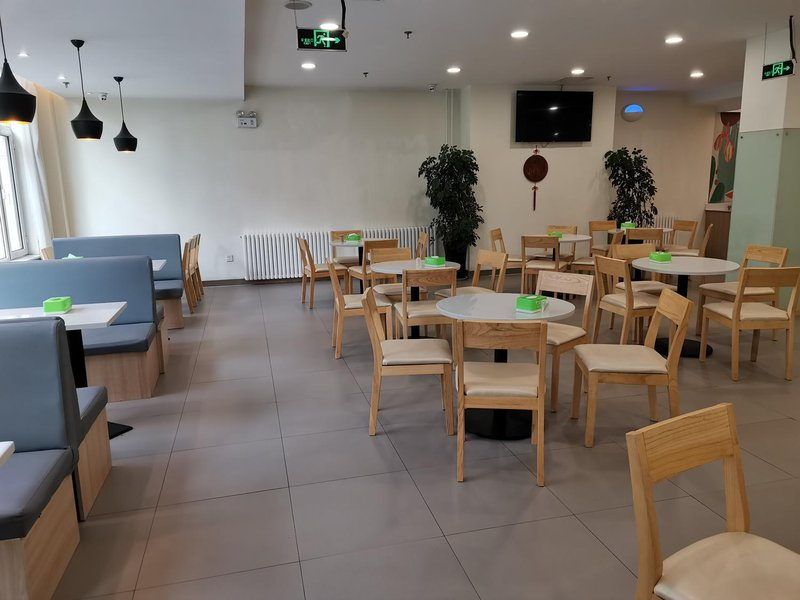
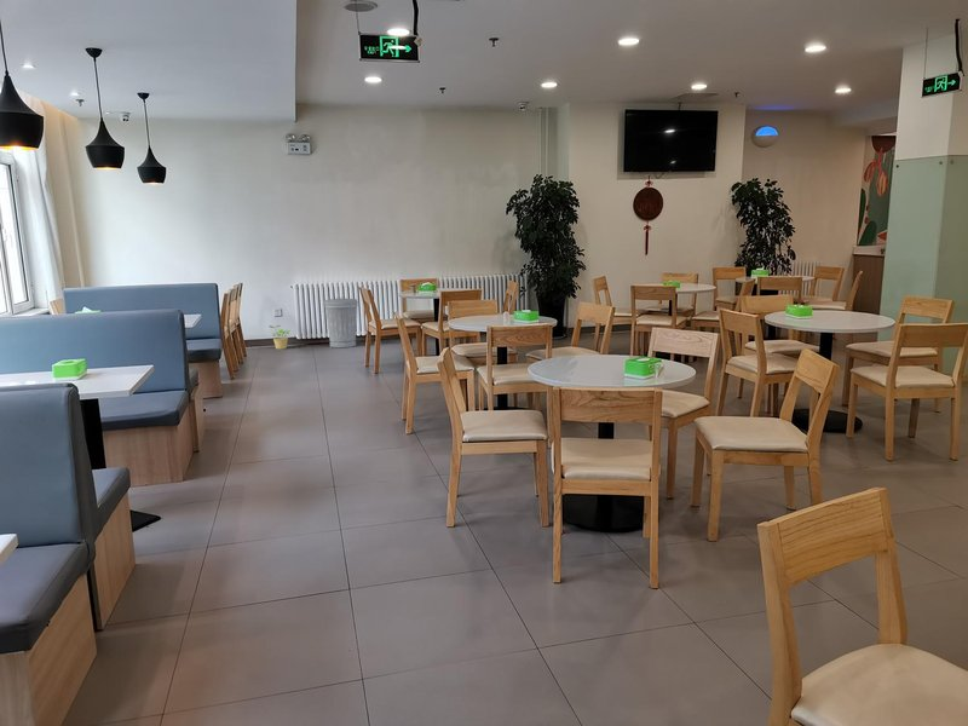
+ potted plant [269,324,290,351]
+ trash can [323,296,359,348]
